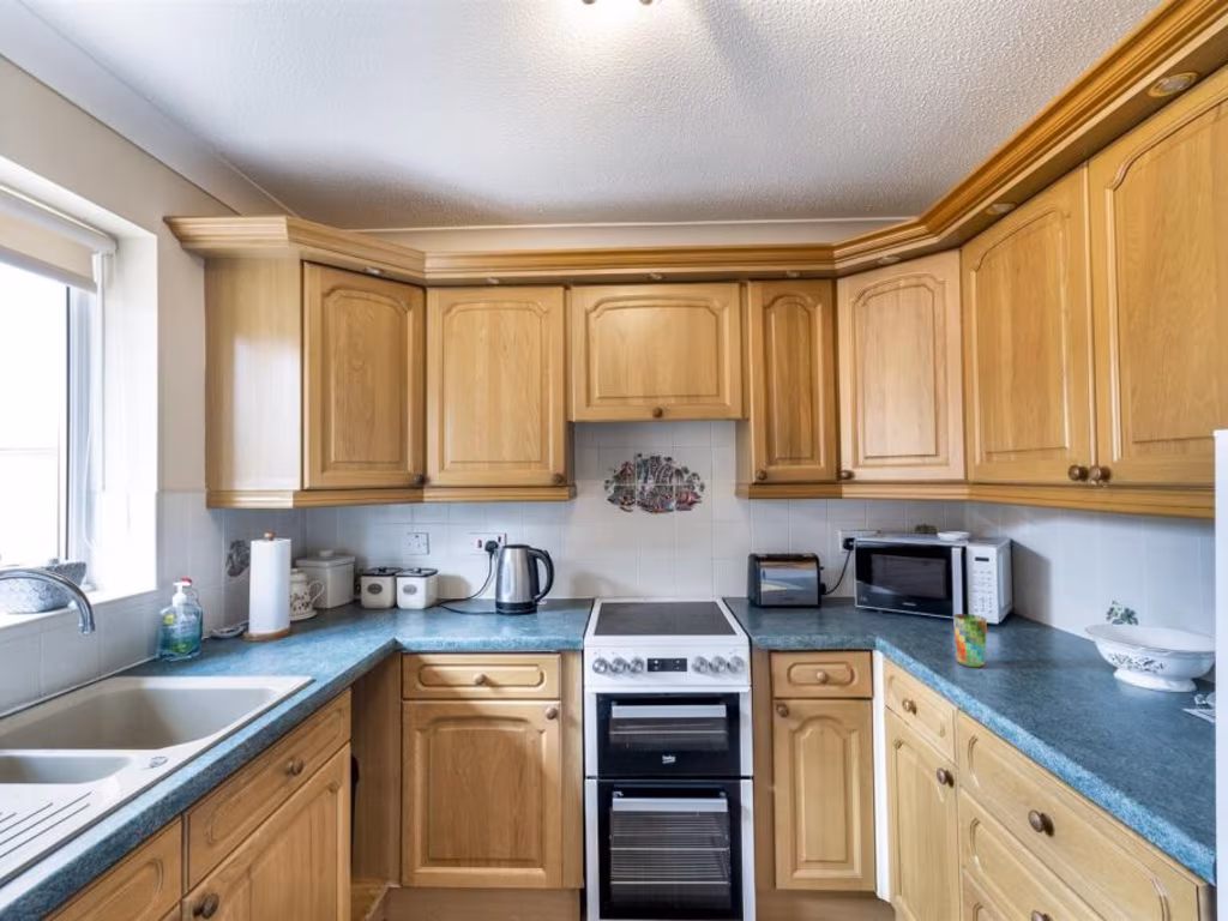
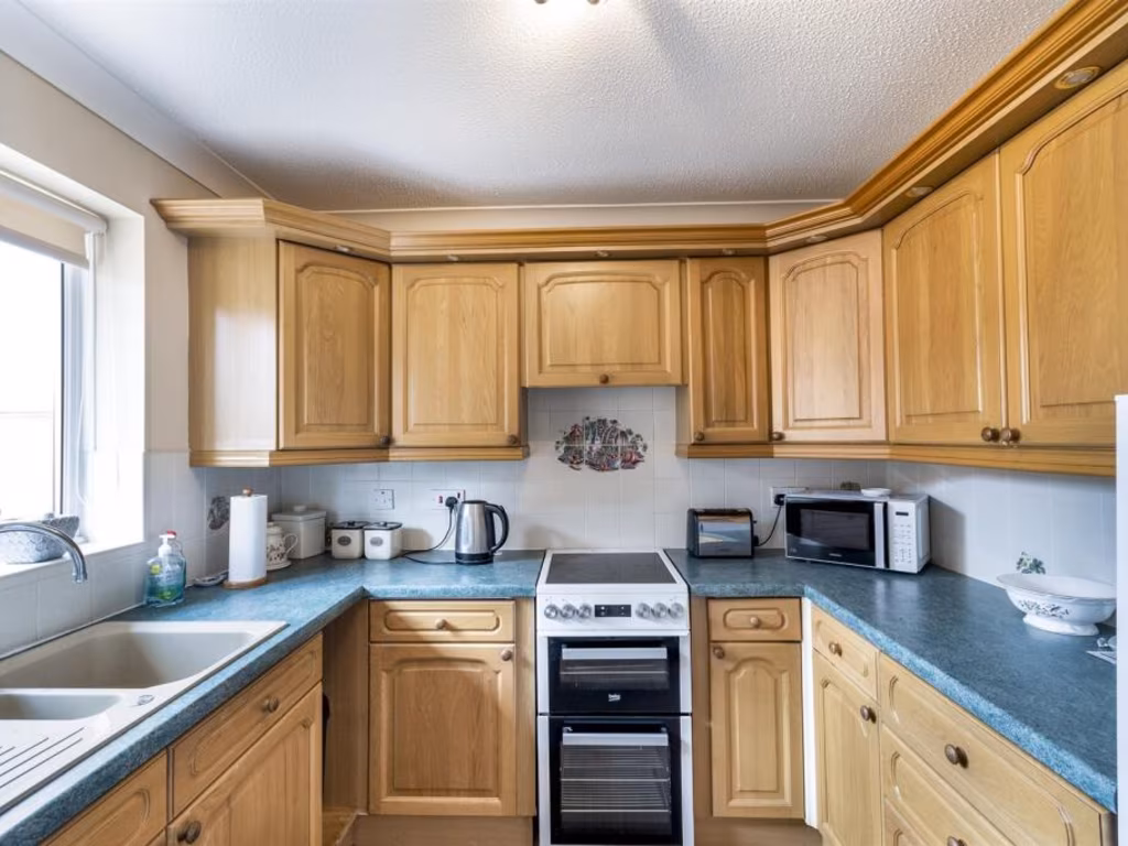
- cup [952,613,988,668]
